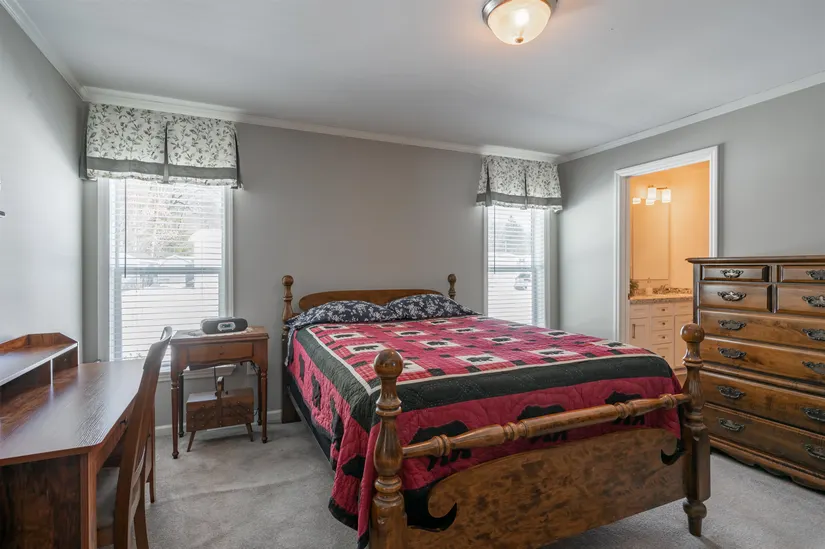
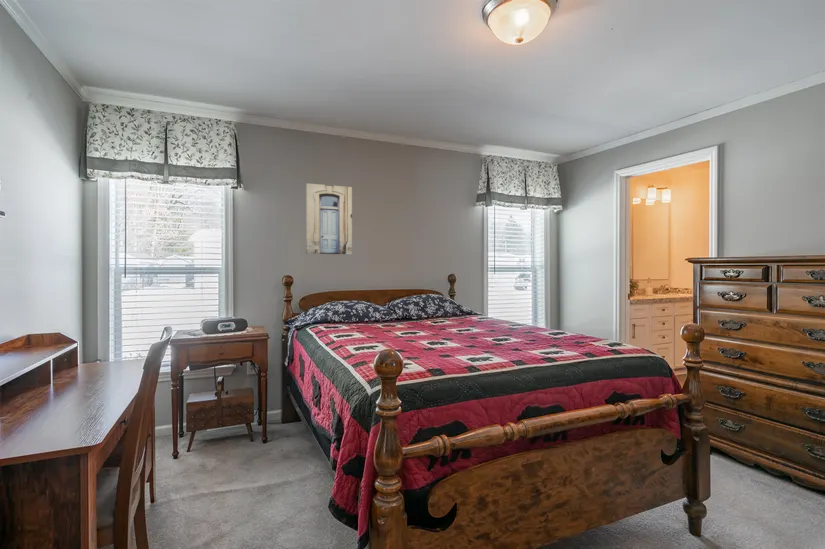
+ wall art [305,182,353,256]
